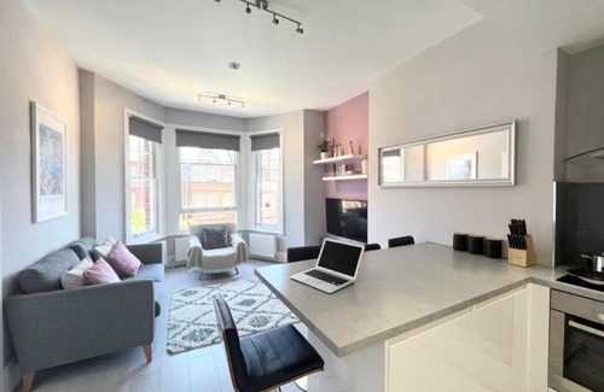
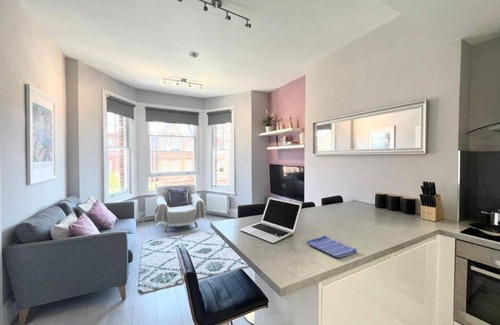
+ dish towel [306,235,358,259]
